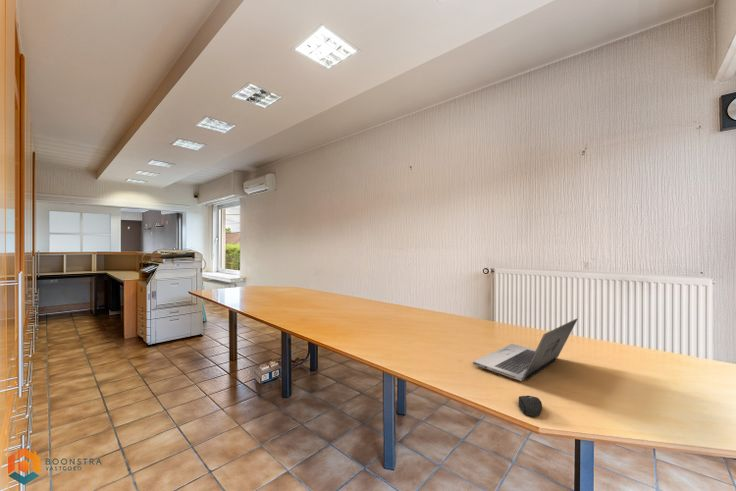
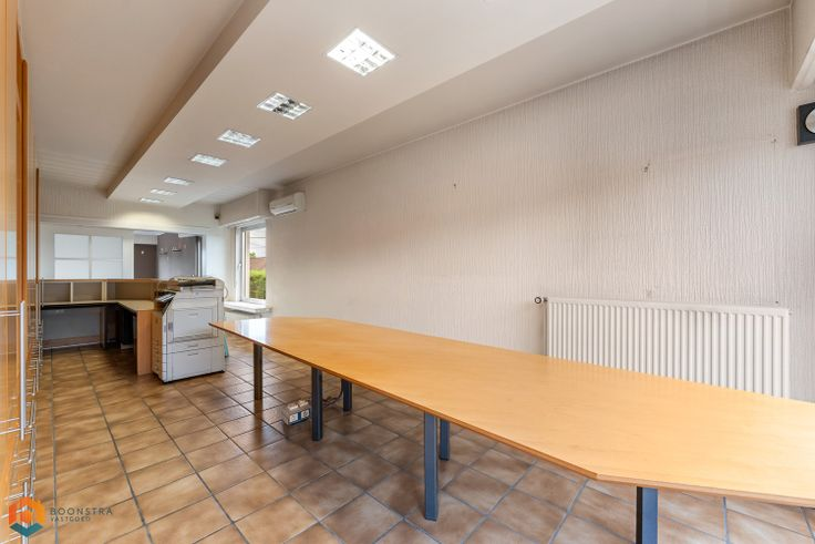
- laptop [472,318,578,382]
- mouse [517,395,543,418]
